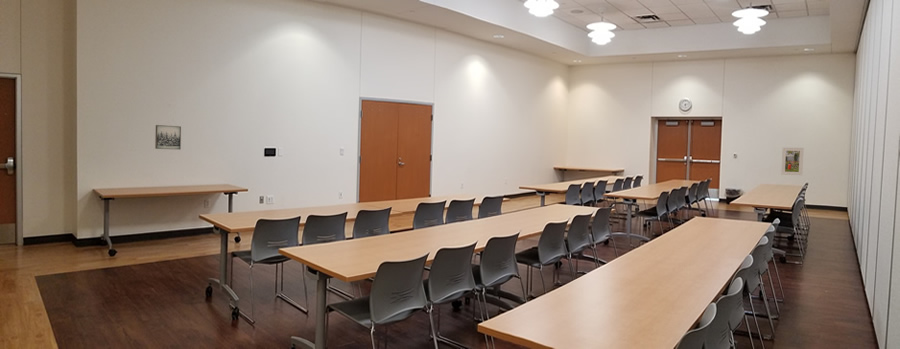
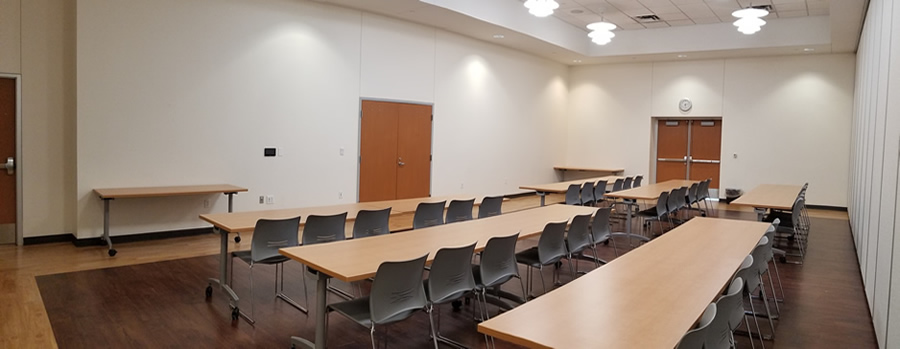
- wall art [154,124,182,151]
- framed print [780,147,805,176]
